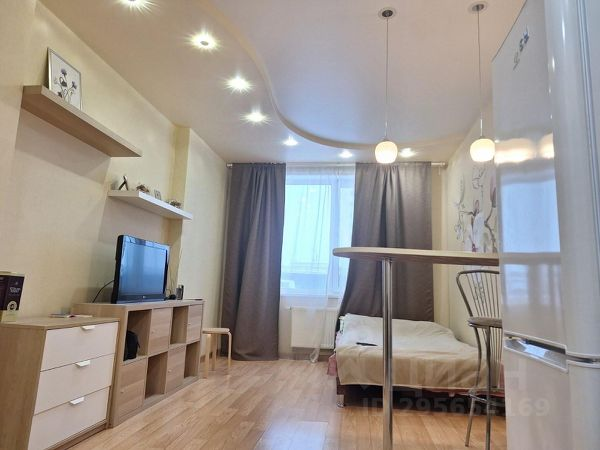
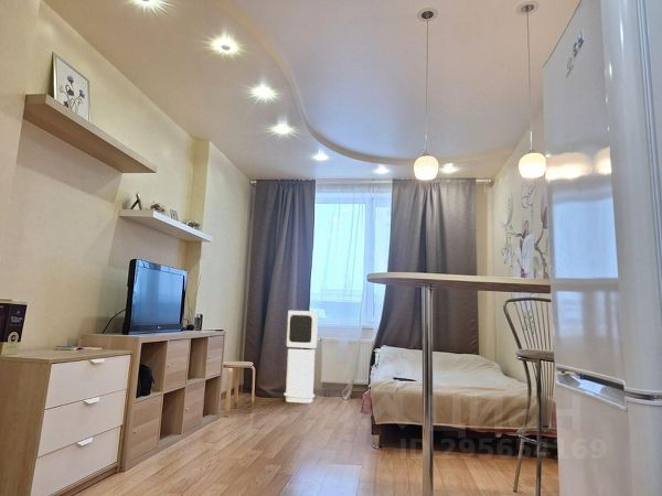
+ air purifier [282,310,319,405]
